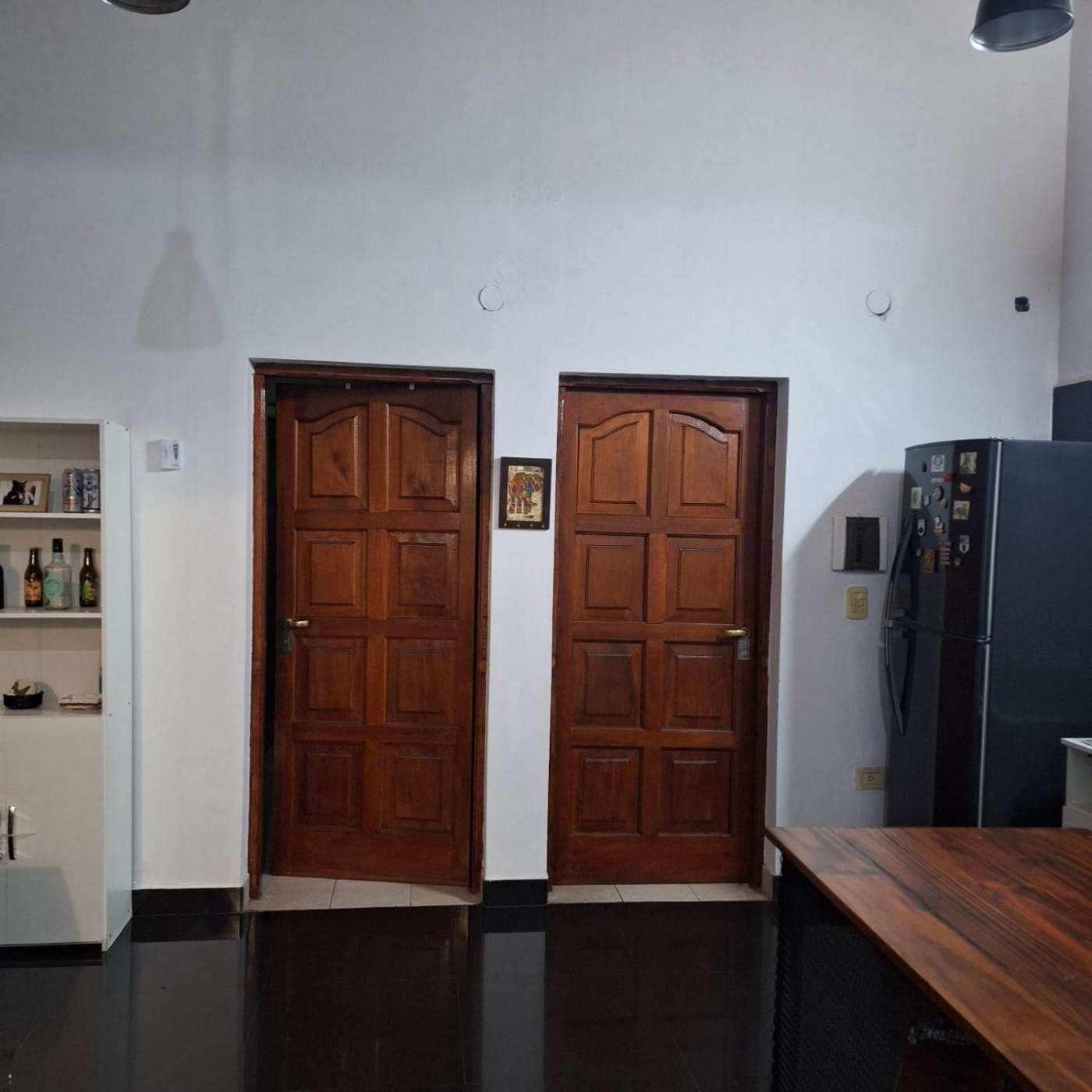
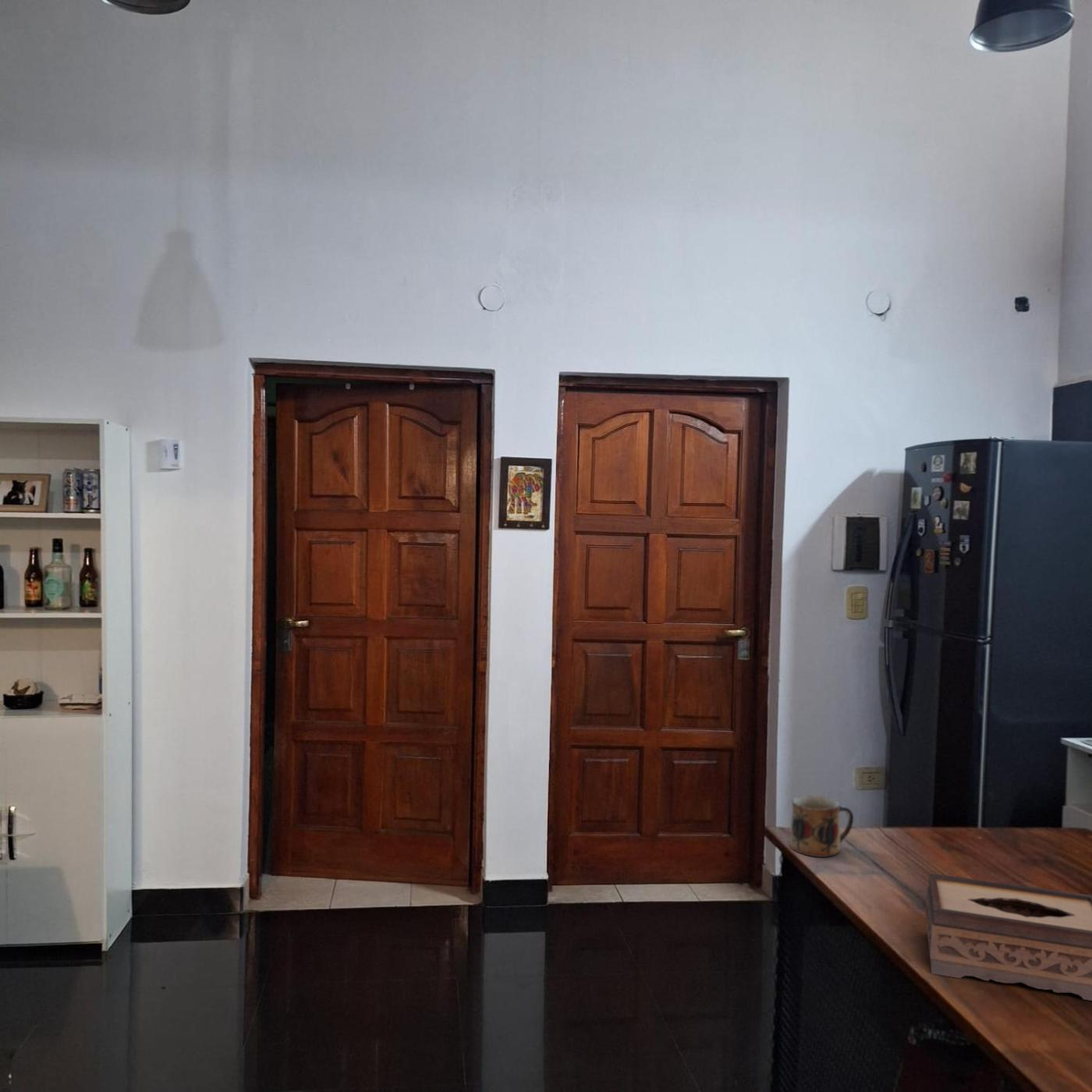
+ tissue box [925,872,1092,1002]
+ mug [789,794,854,858]
